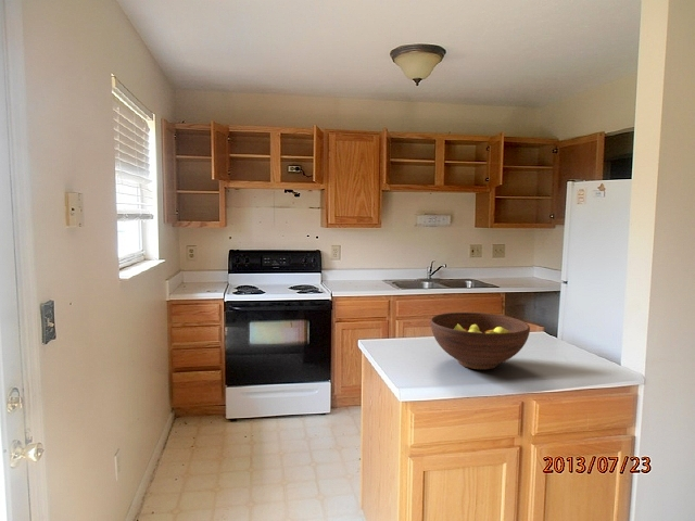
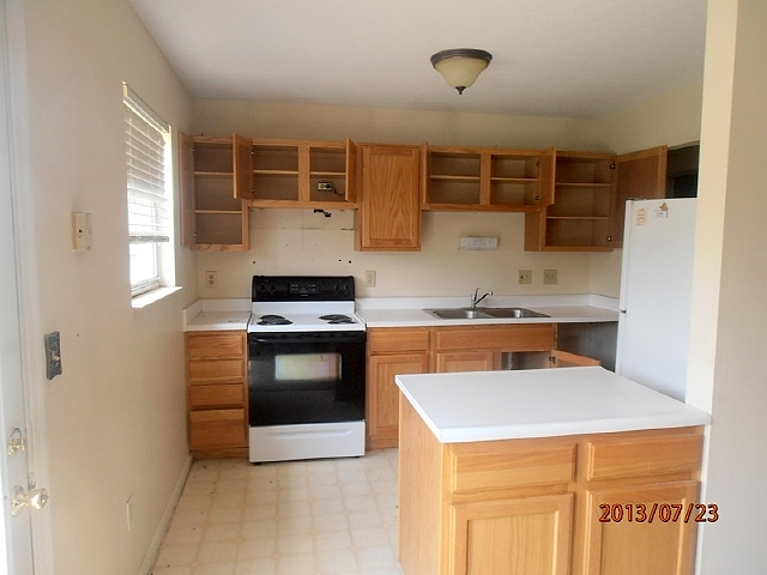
- fruit bowl [430,312,531,370]
